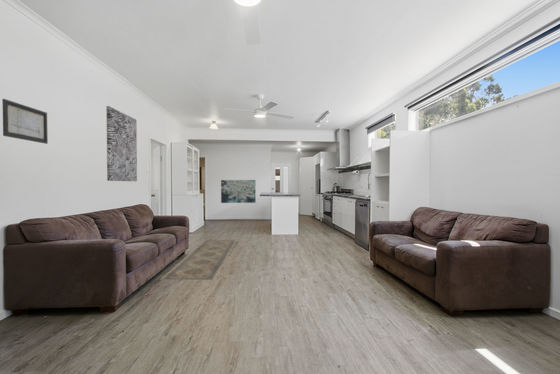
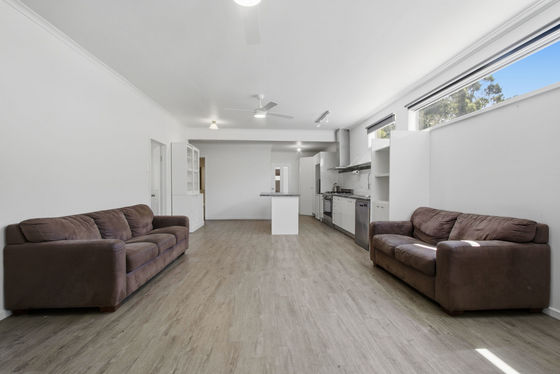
- wall art [1,98,49,145]
- wall art [220,179,257,204]
- rug [161,239,238,282]
- wall art [105,105,138,182]
